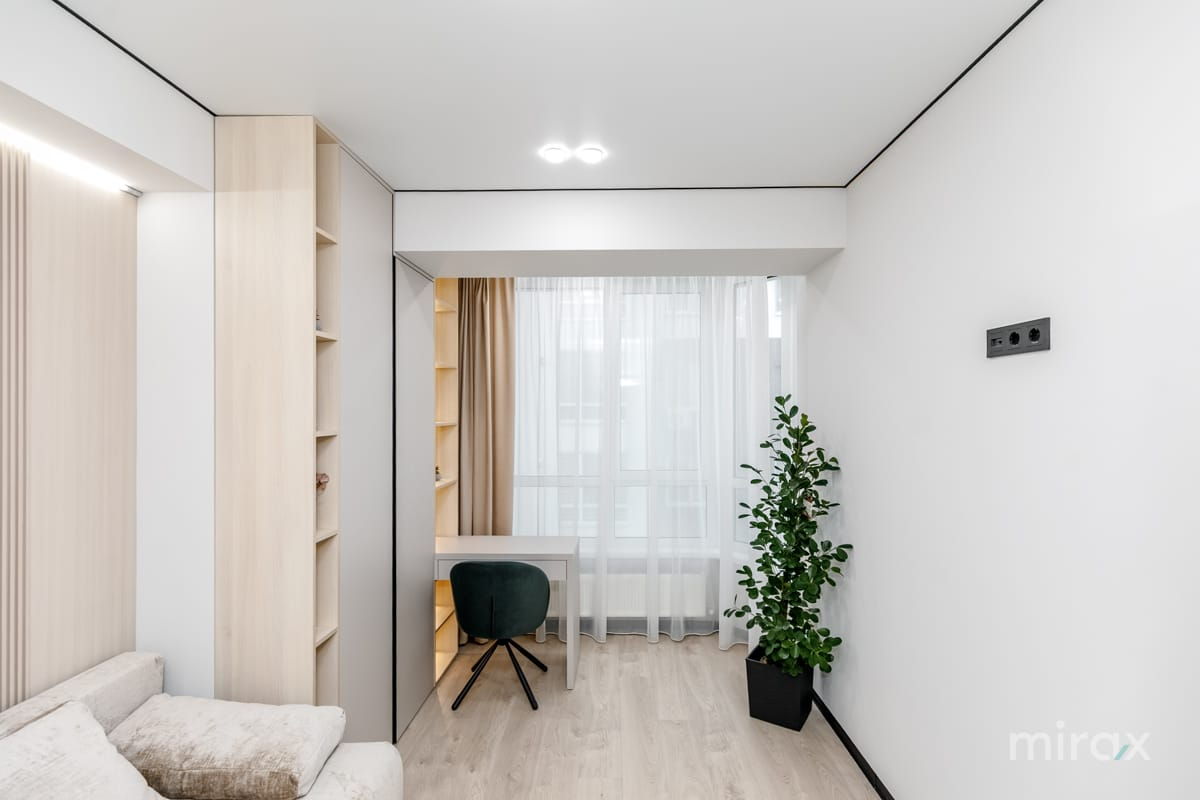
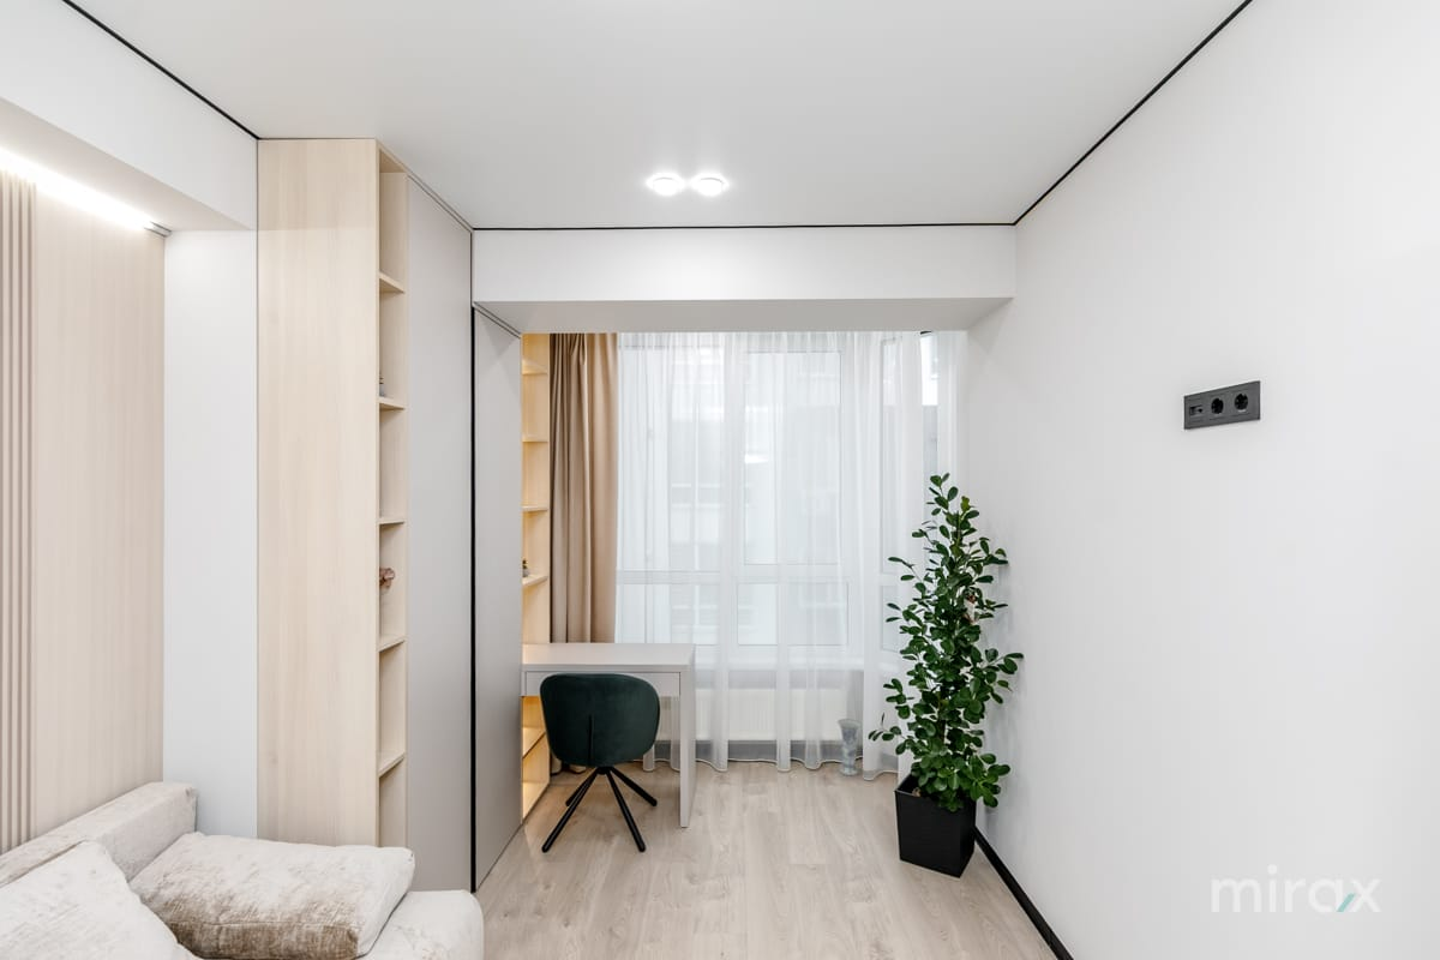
+ vase [836,718,862,776]
